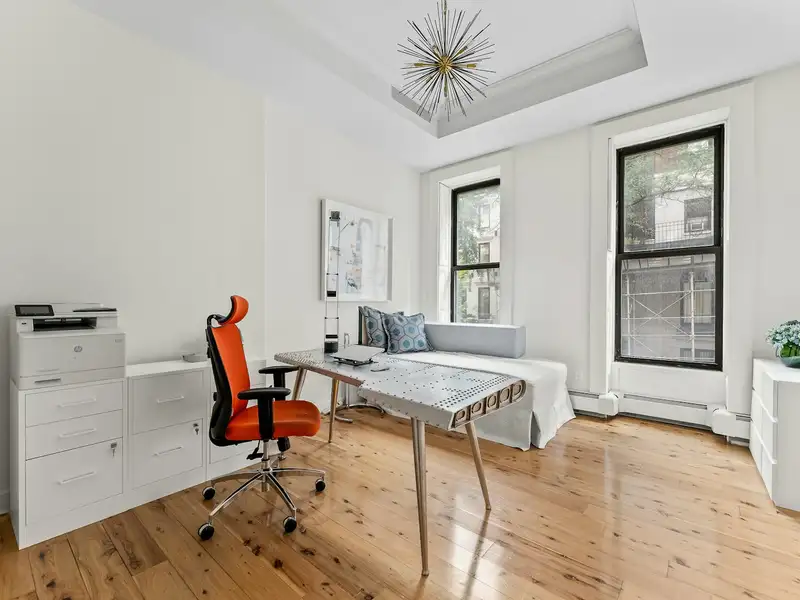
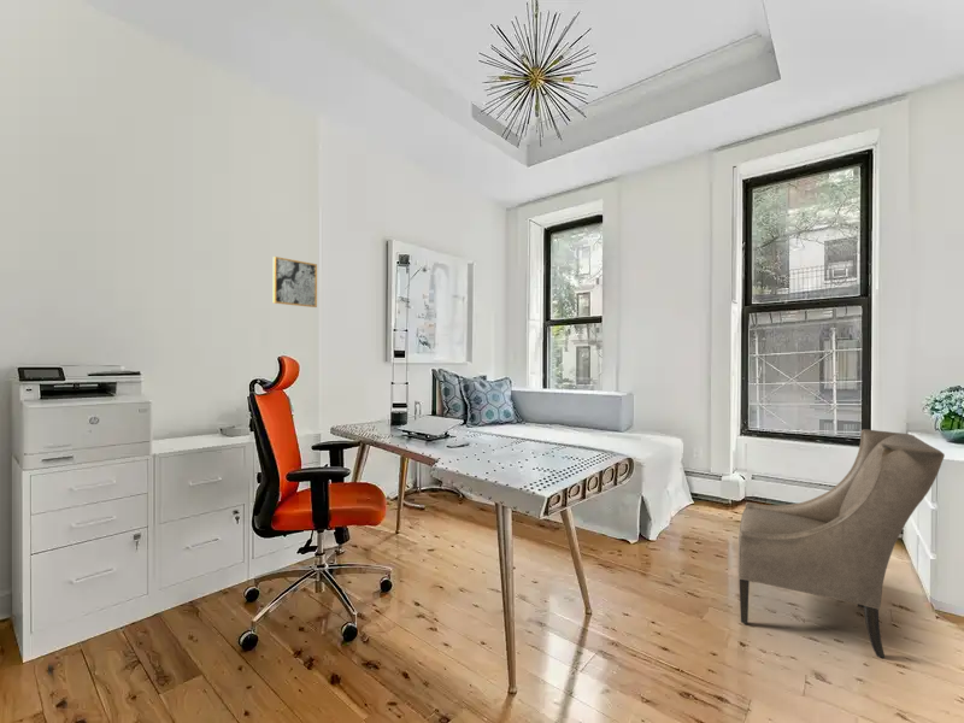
+ wall art [272,255,318,308]
+ armchair [737,428,946,659]
